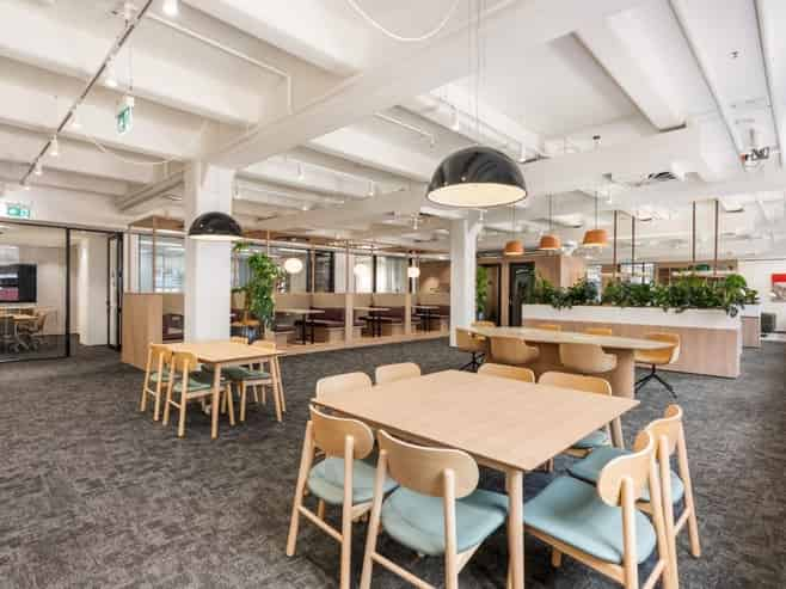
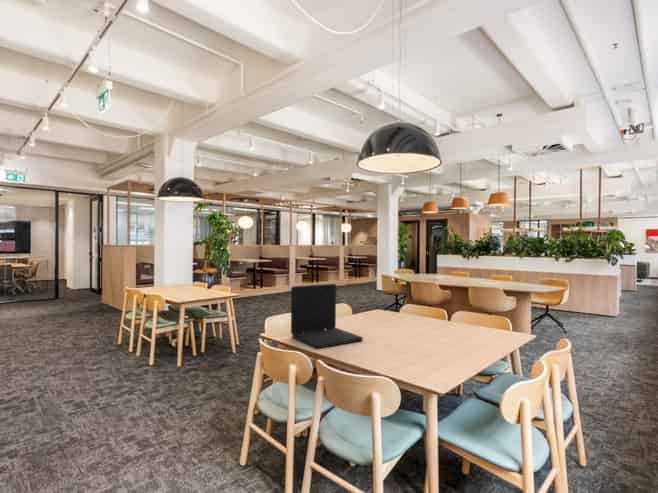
+ laptop [290,283,364,349]
